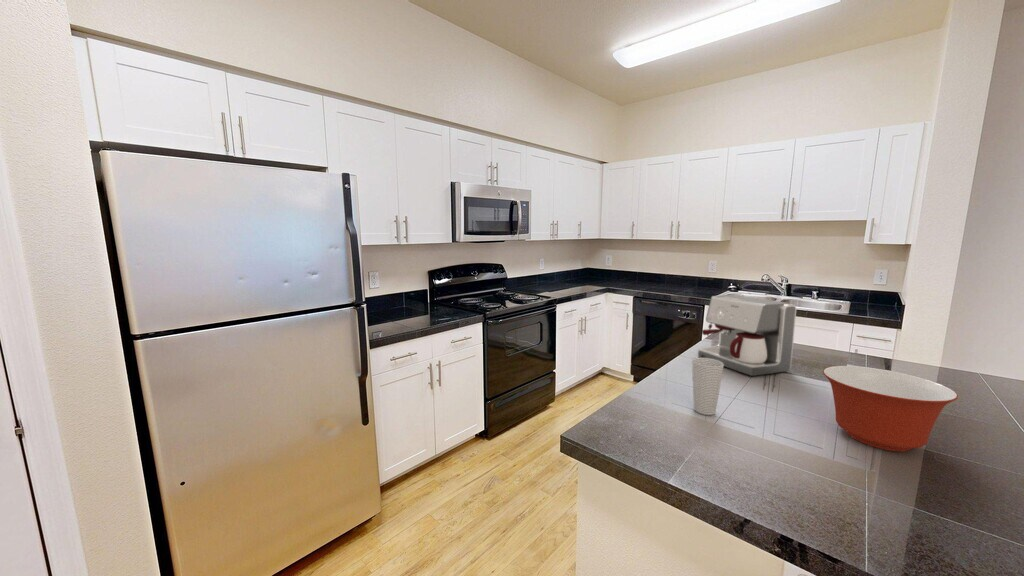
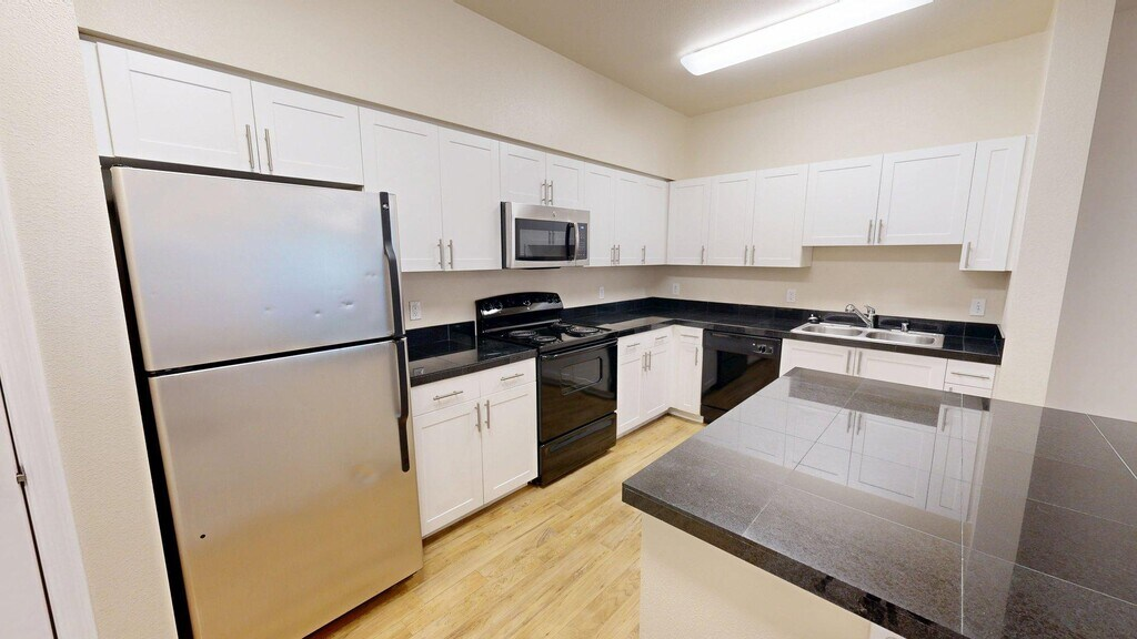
- mixing bowl [822,365,959,453]
- cup [691,357,724,416]
- coffee maker [697,294,797,377]
